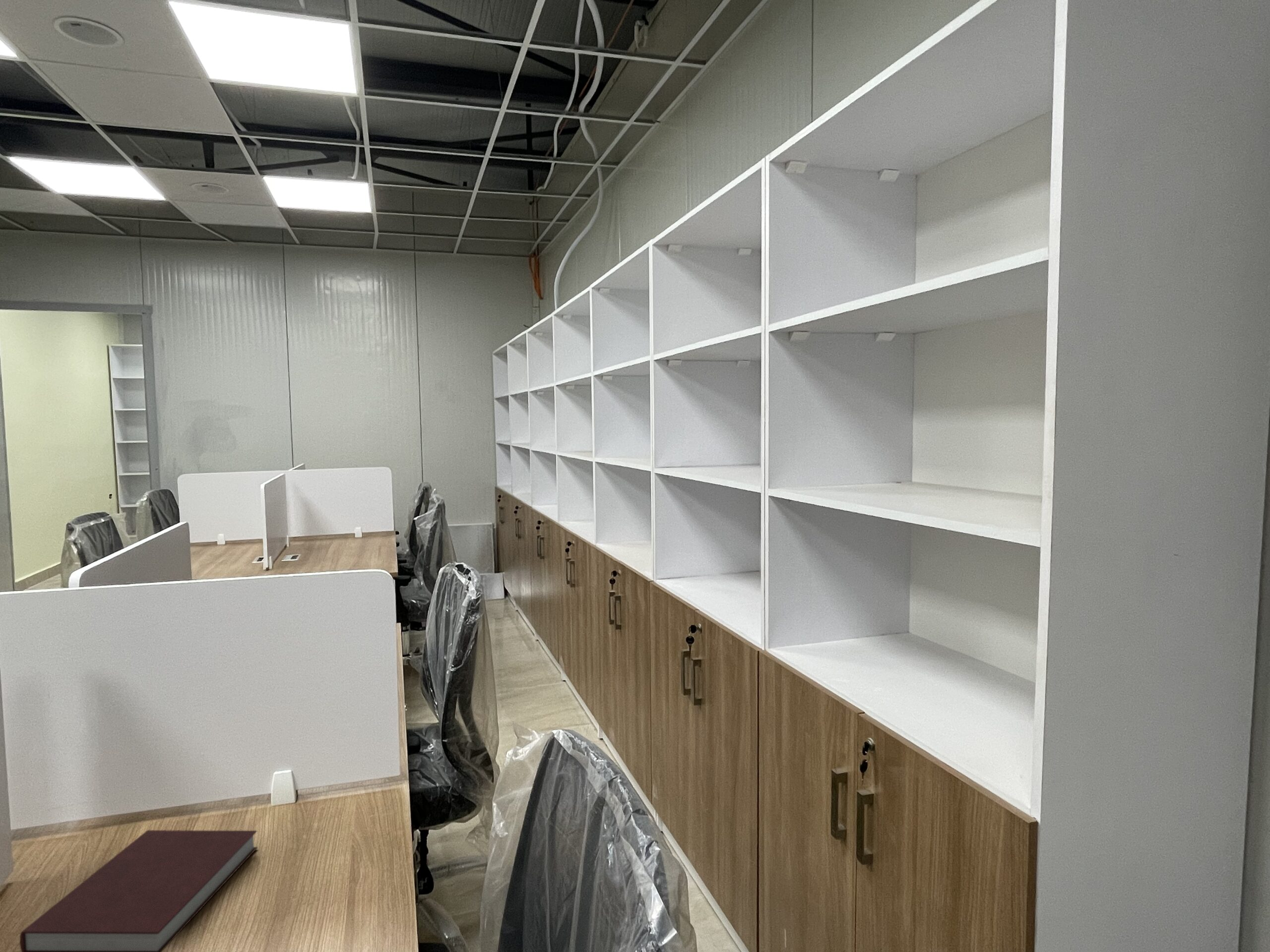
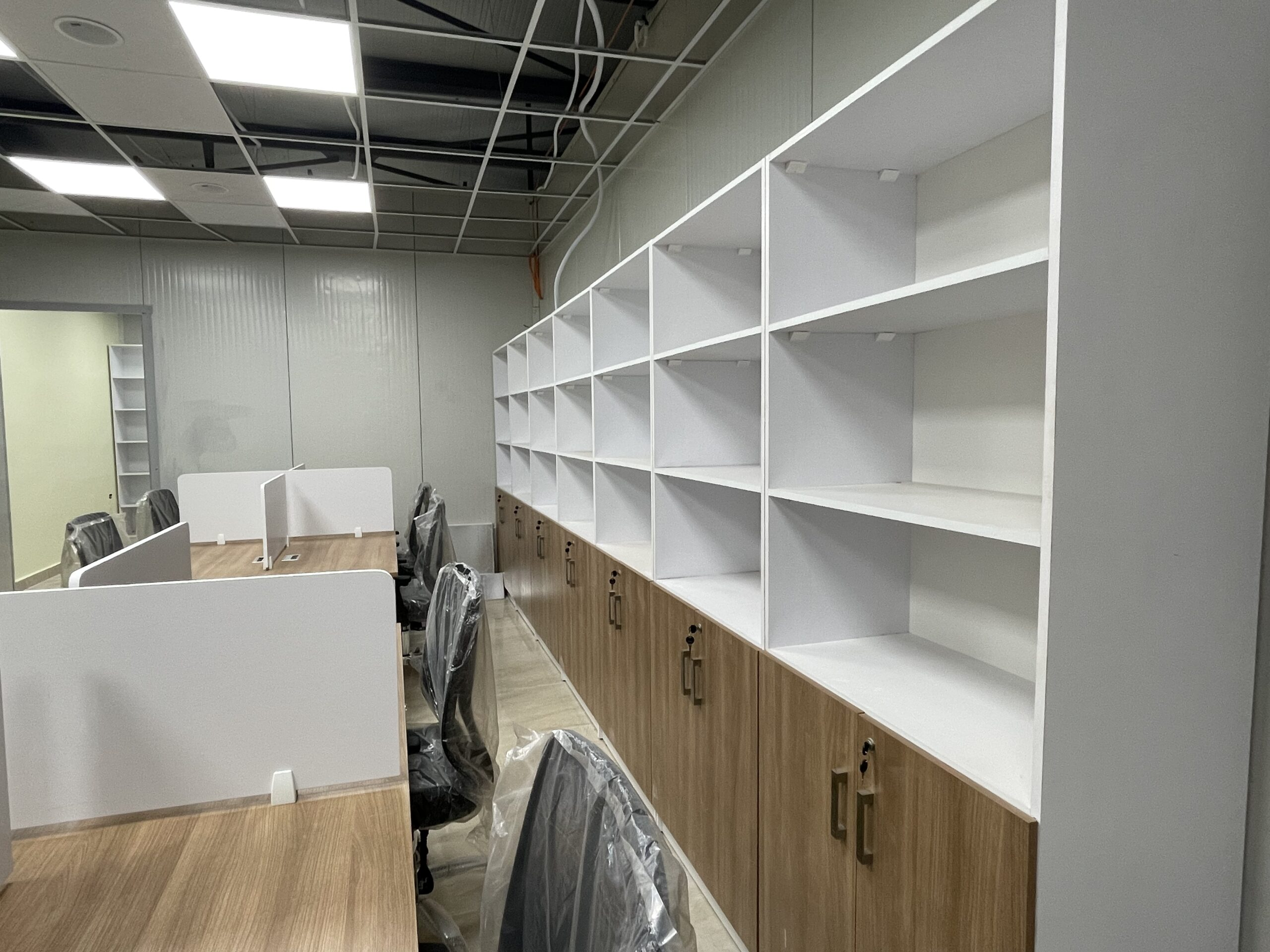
- notebook [19,830,258,952]
